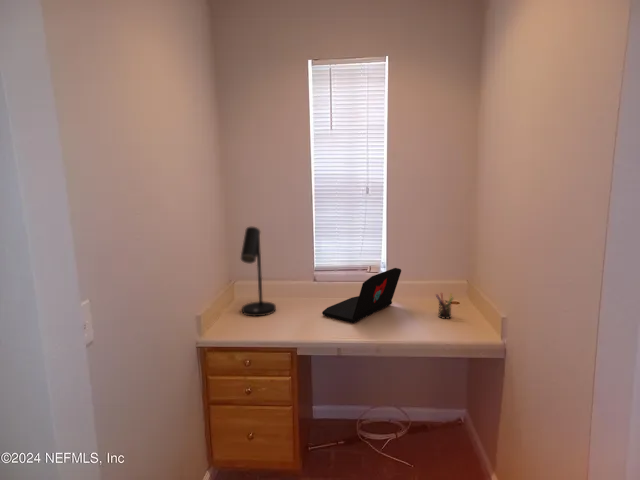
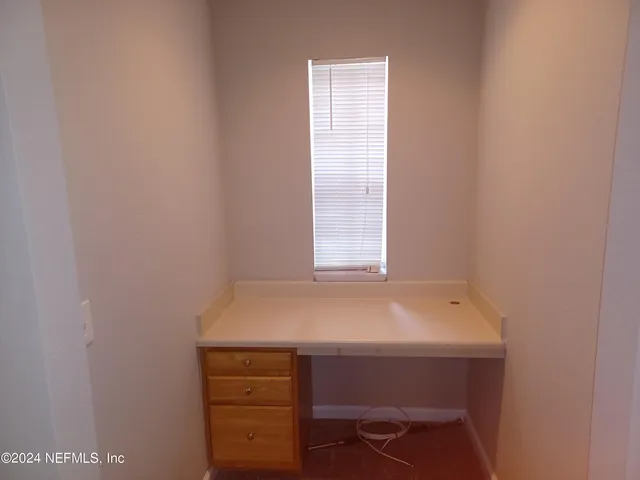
- laptop [321,267,402,324]
- pen holder [435,292,455,320]
- desk lamp [239,226,277,317]
